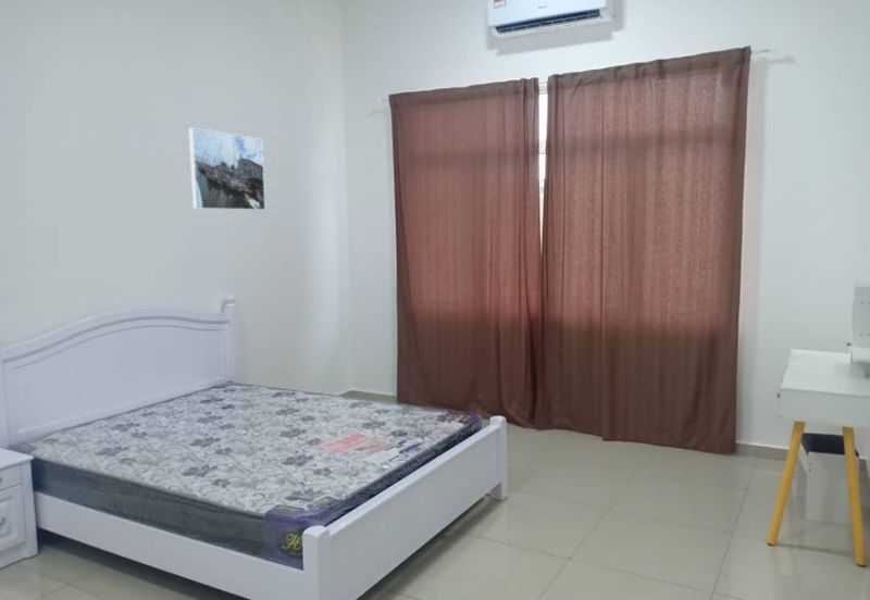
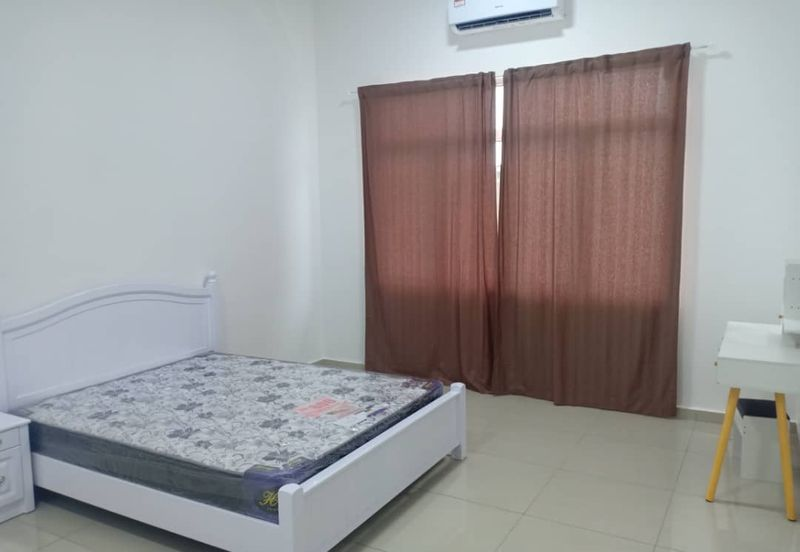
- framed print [187,126,266,211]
